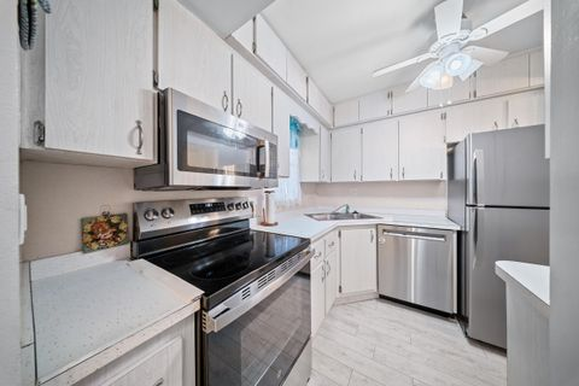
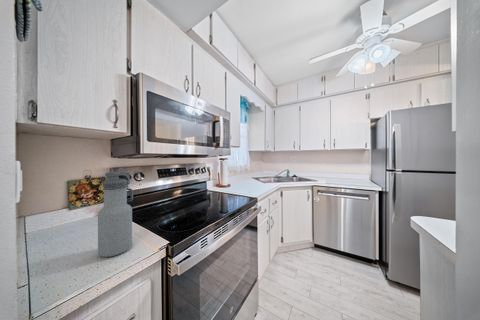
+ water bottle [97,171,134,258]
